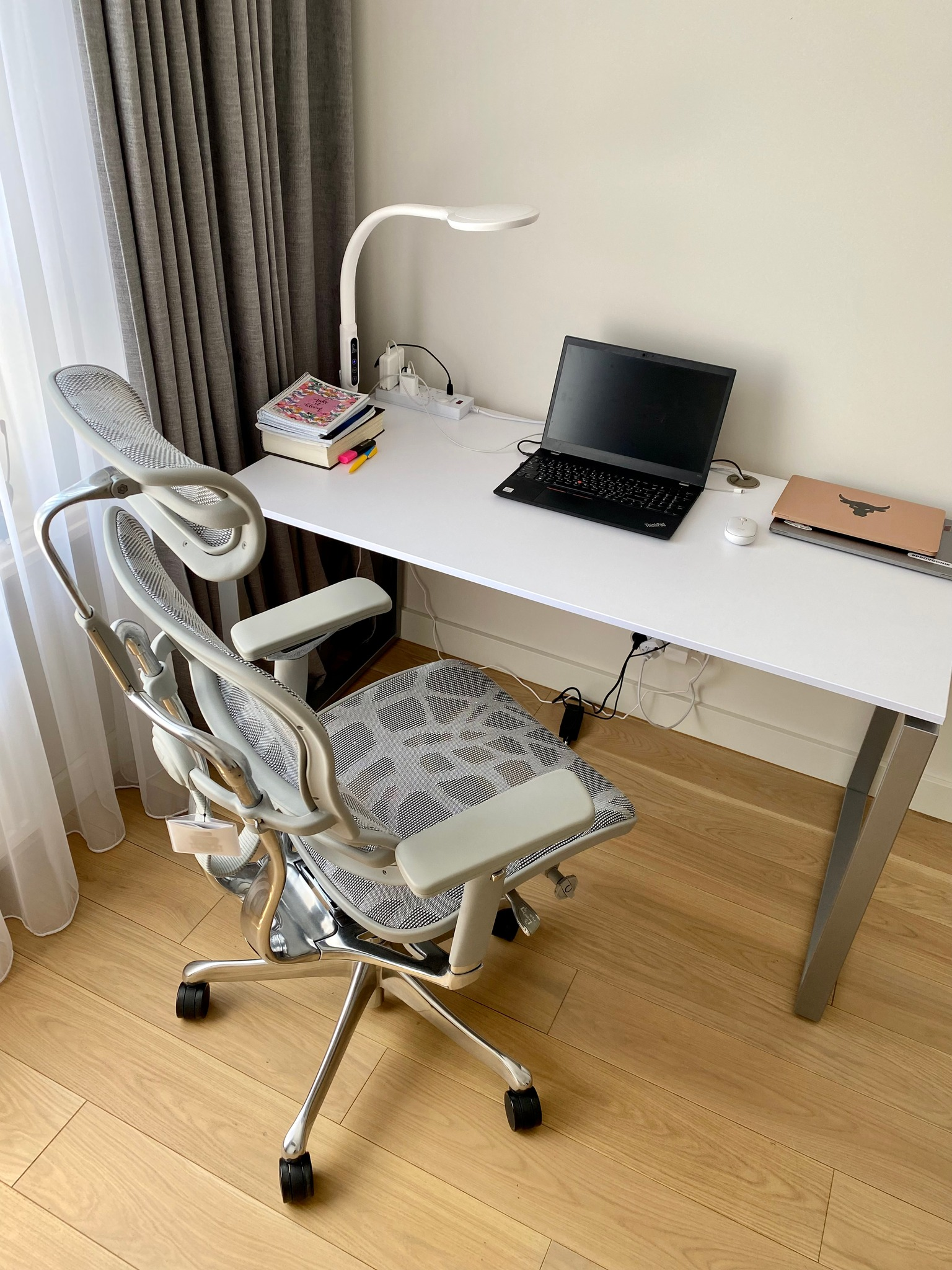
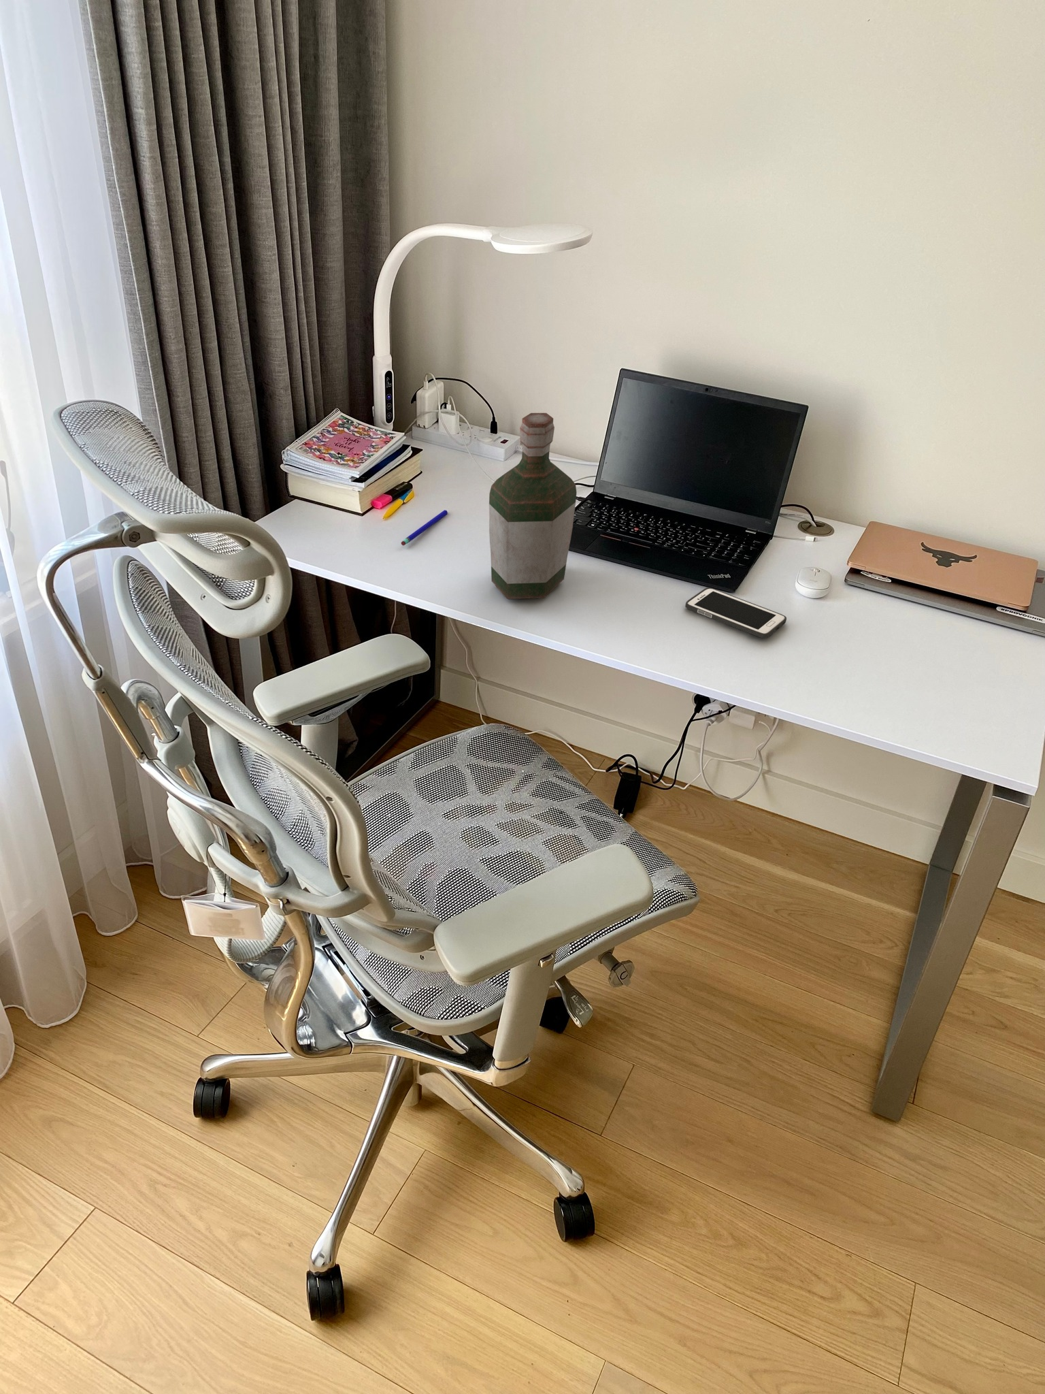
+ bottle [488,413,577,599]
+ cell phone [685,587,787,639]
+ pen [401,509,448,546]
